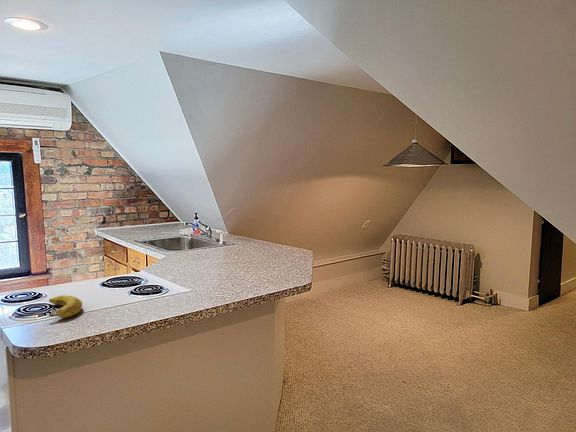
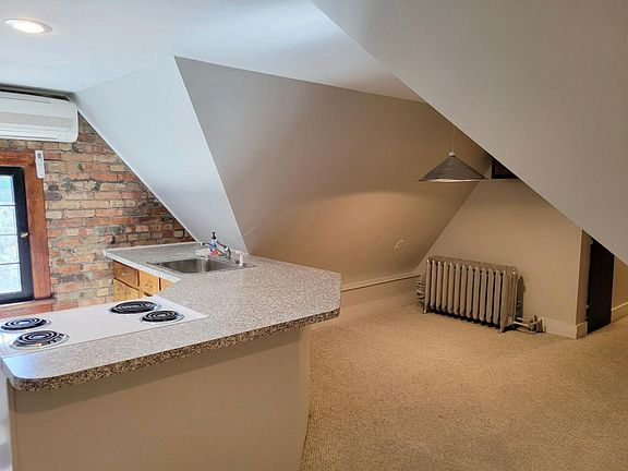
- banana [48,294,83,319]
